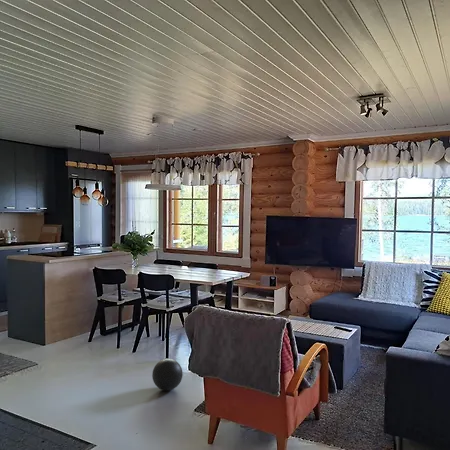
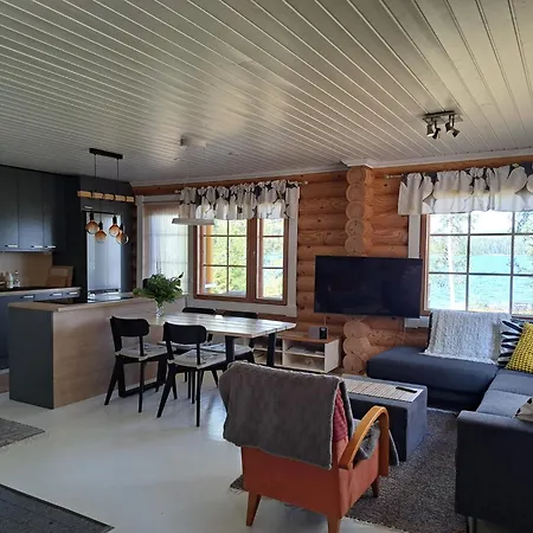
- ball [151,358,184,392]
